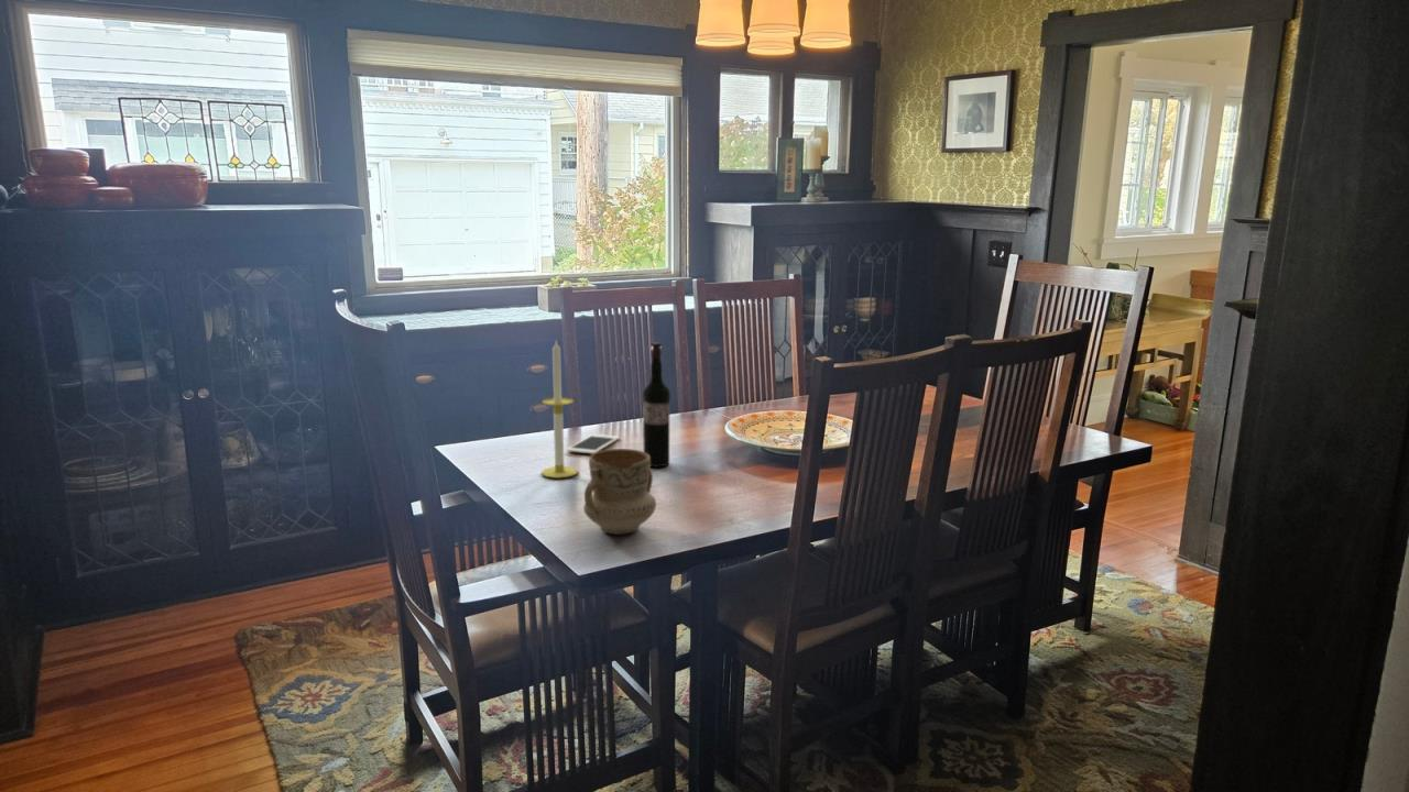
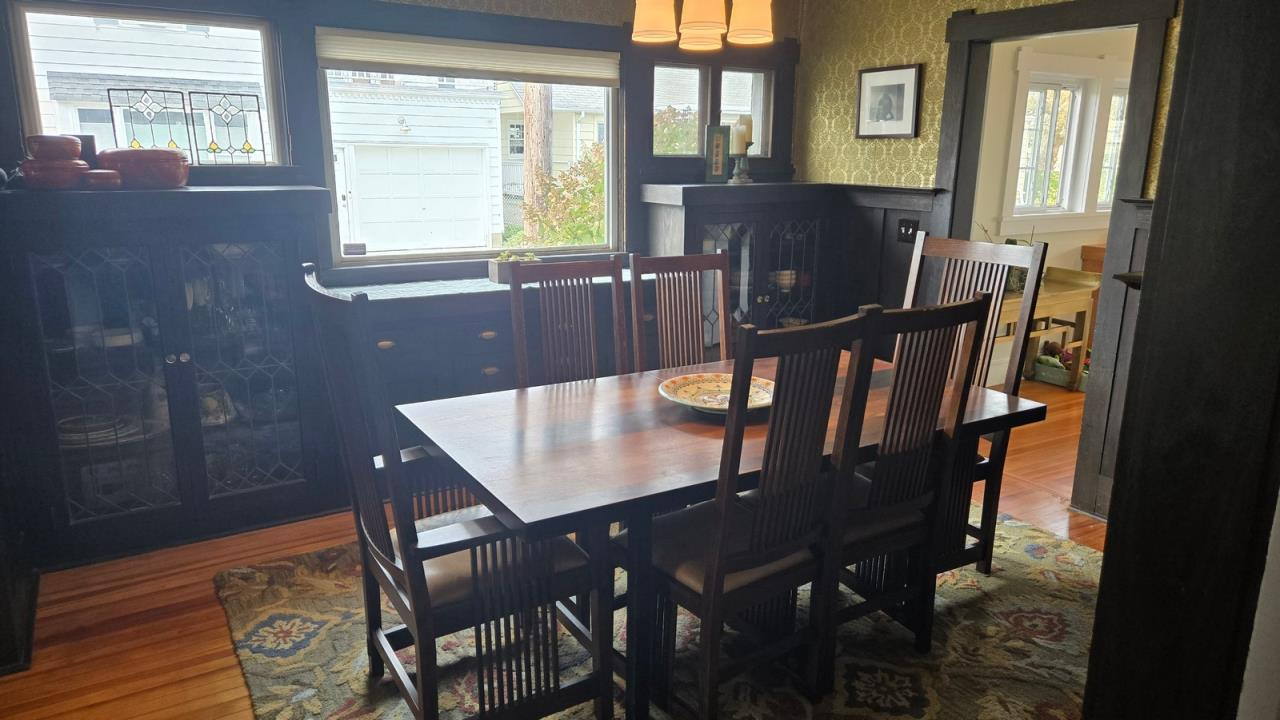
- wine bottle [642,341,671,468]
- cell phone [566,433,621,455]
- mug [582,448,657,536]
- candle [540,340,579,480]
